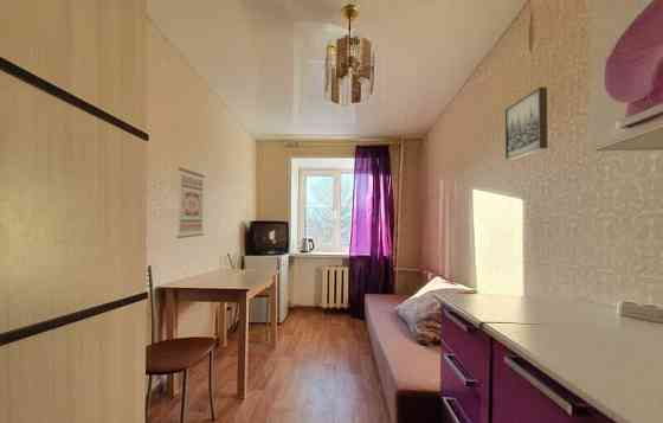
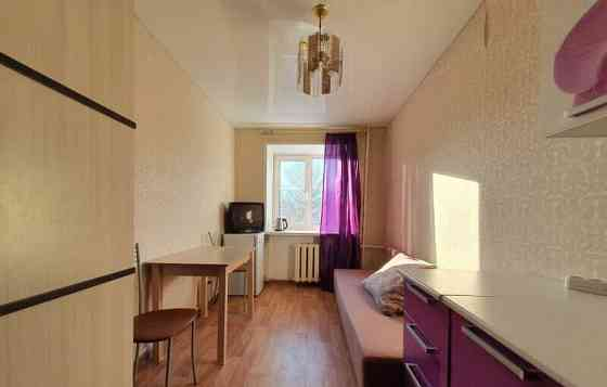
- wall art [504,86,548,161]
- wall art [175,167,206,239]
